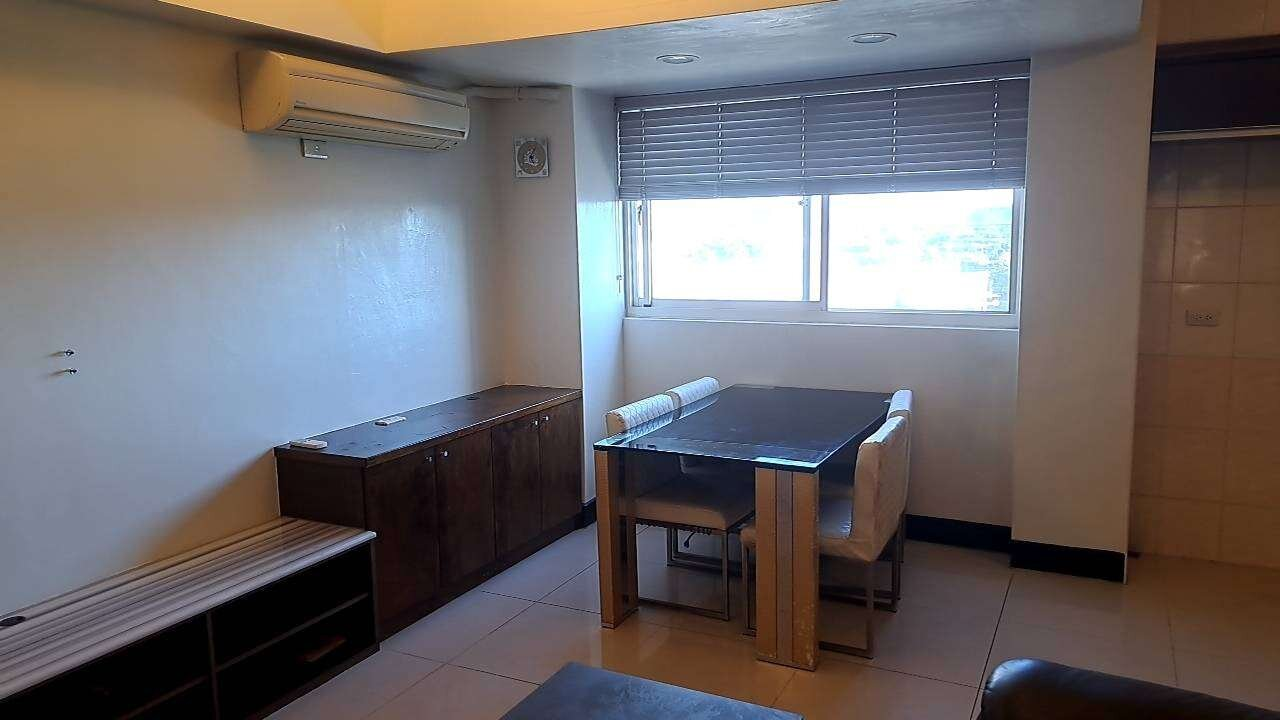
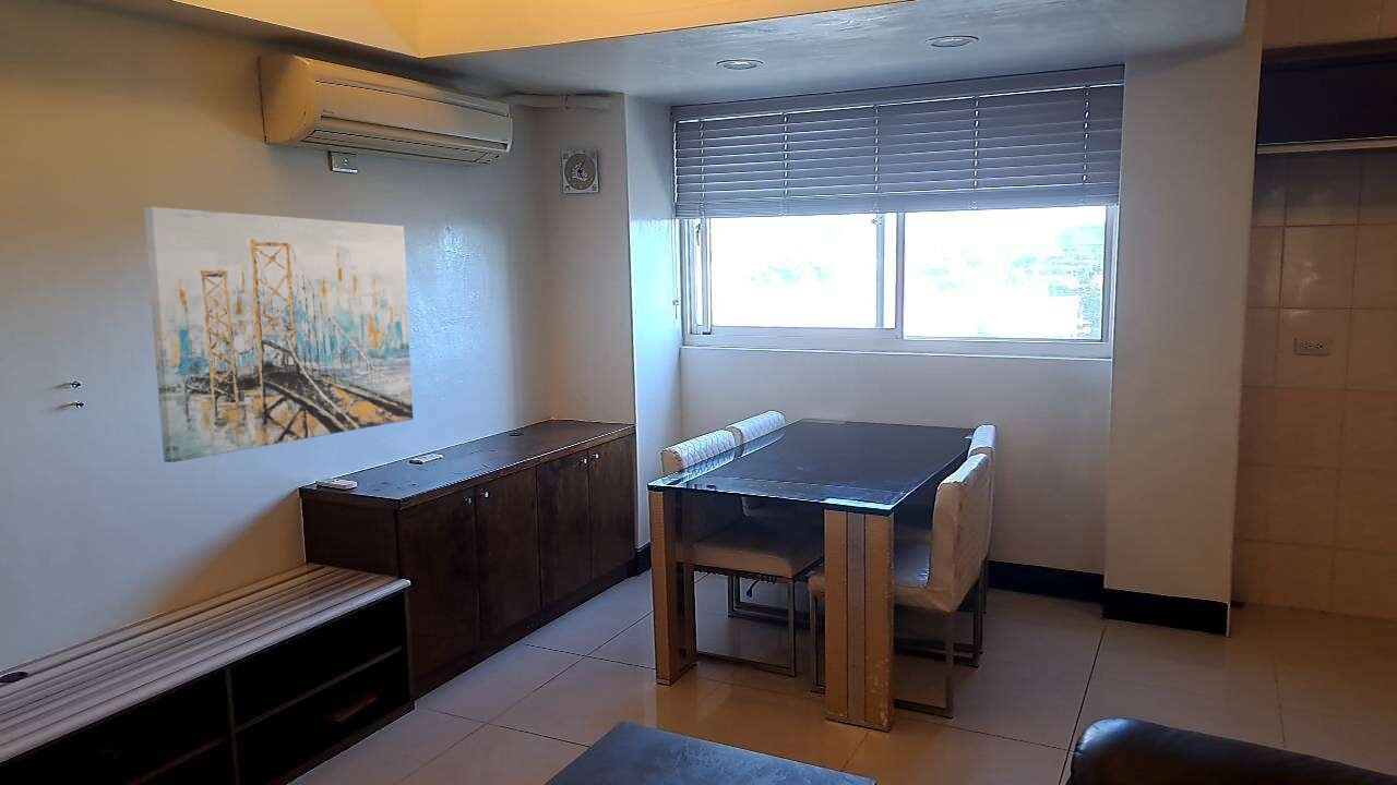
+ wall art [143,206,414,463]
